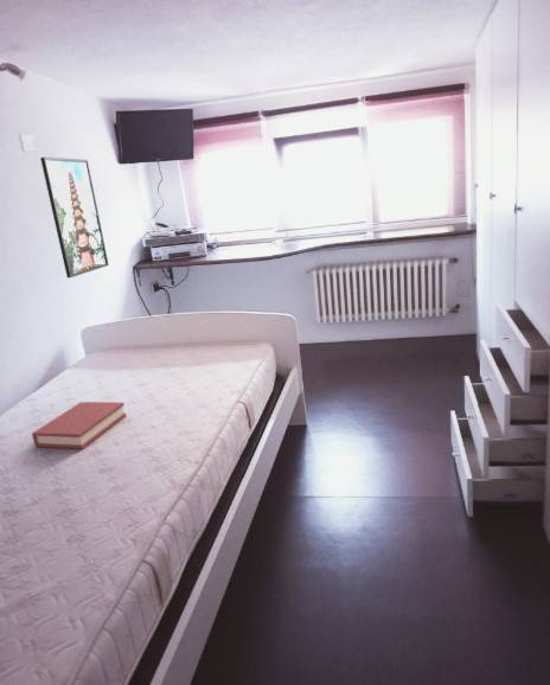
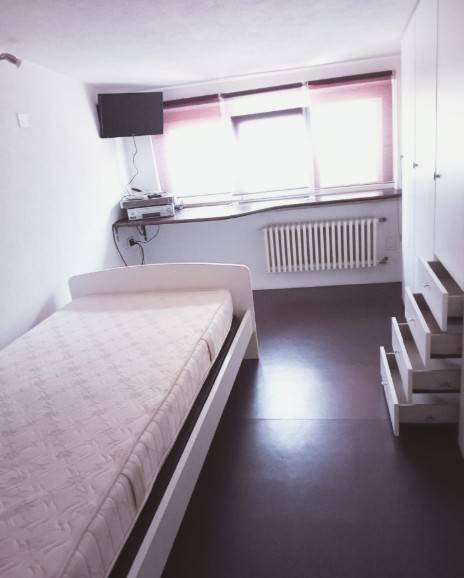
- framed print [39,156,110,279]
- hardback book [31,401,128,450]
